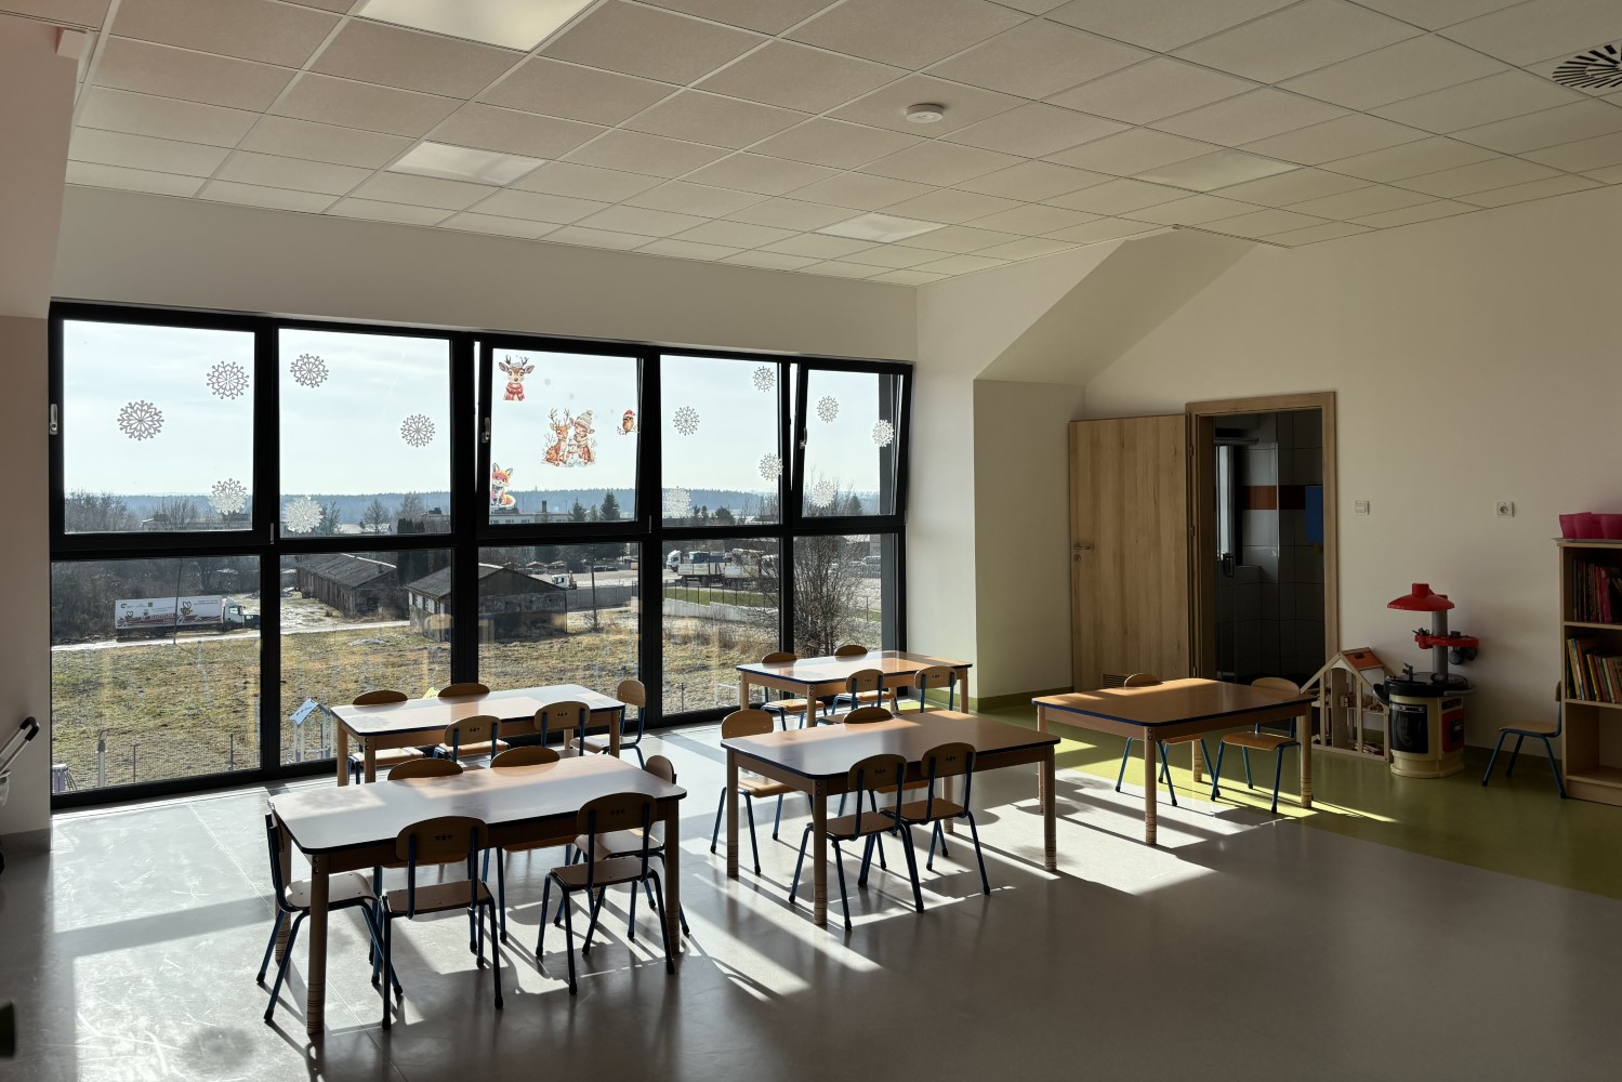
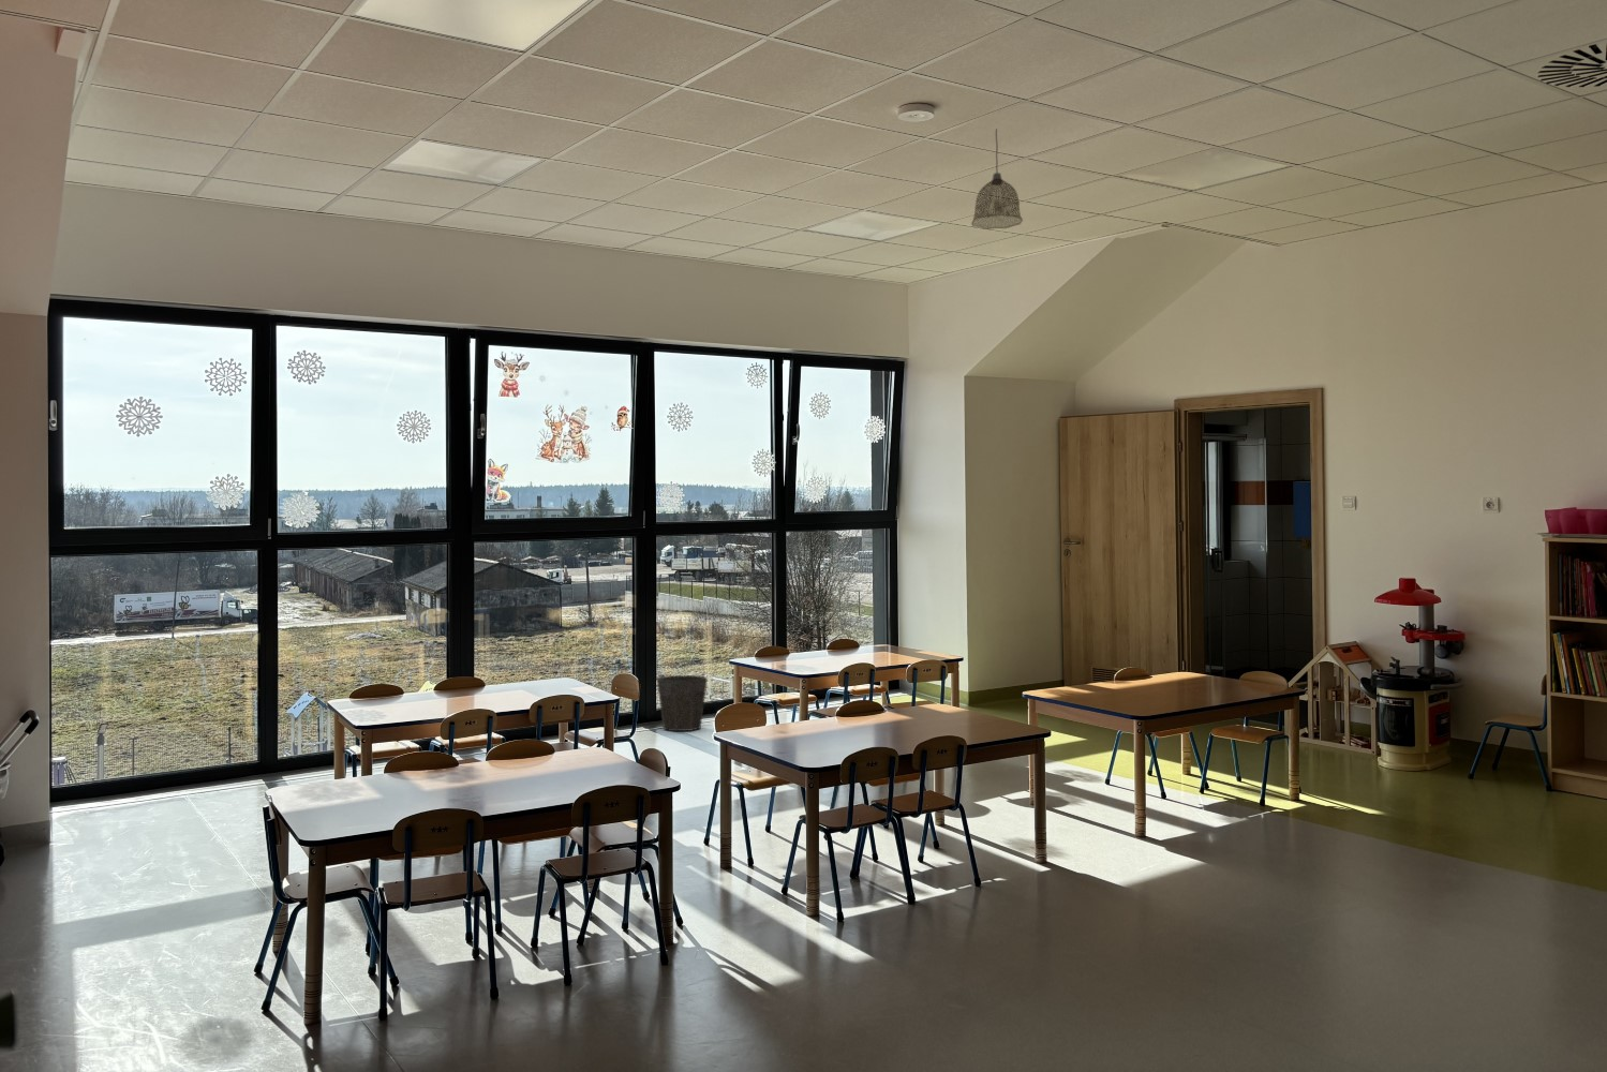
+ waste bin [655,675,708,732]
+ pendant lamp [970,128,1024,231]
